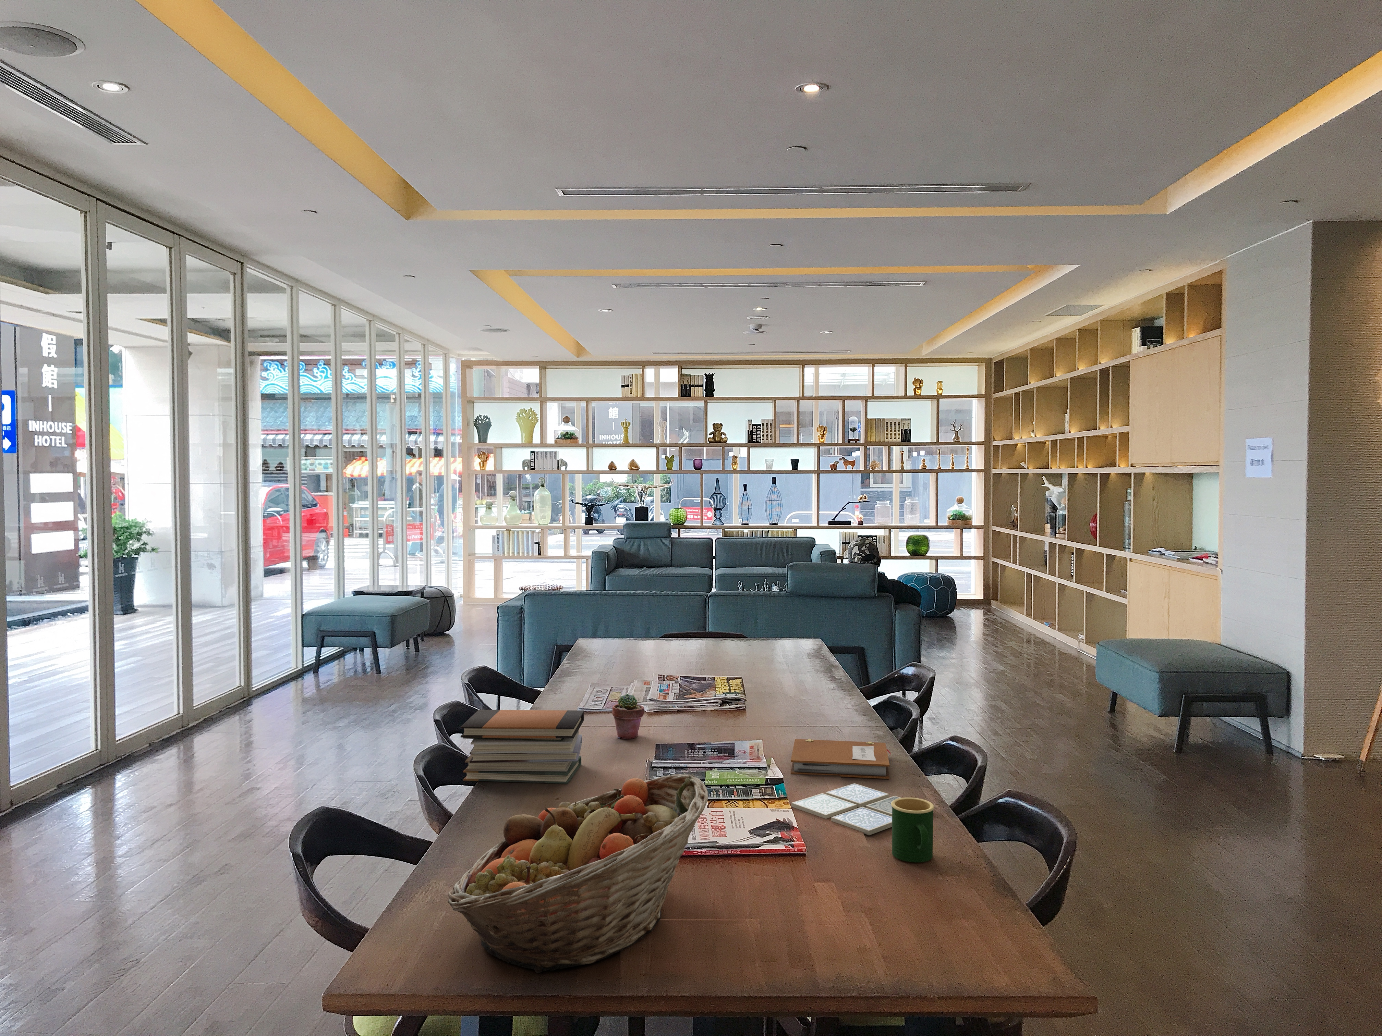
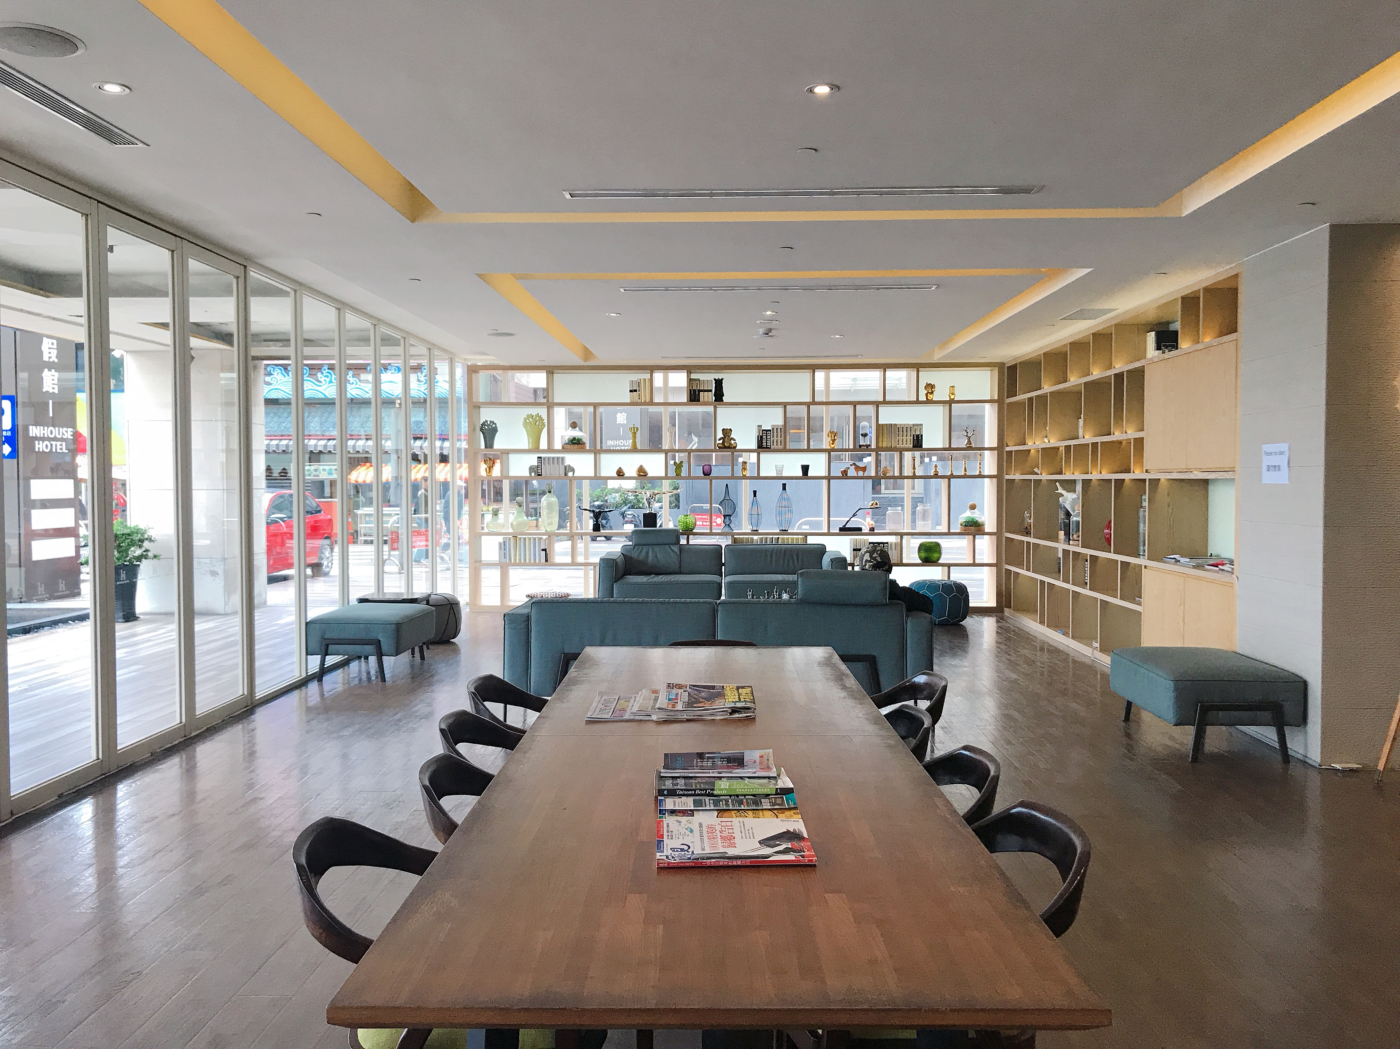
- potted succulent [612,693,644,739]
- fruit basket [447,774,708,973]
- notebook [790,739,891,779]
- drink coaster [791,782,901,836]
- book stack [460,710,584,785]
- mug [891,798,935,863]
